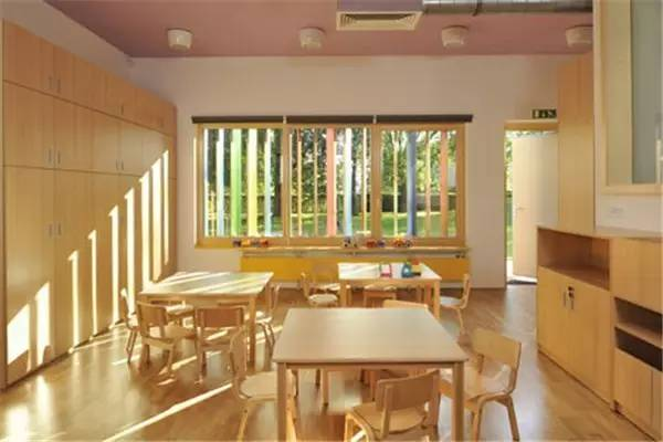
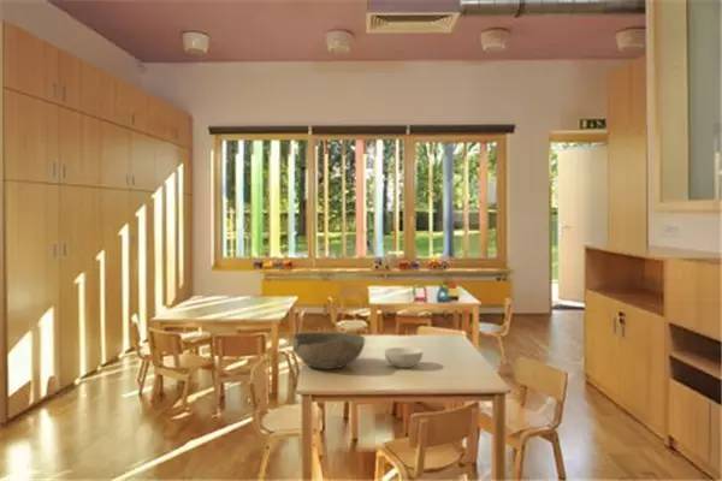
+ bowl [291,331,366,370]
+ cereal bowl [384,346,424,369]
